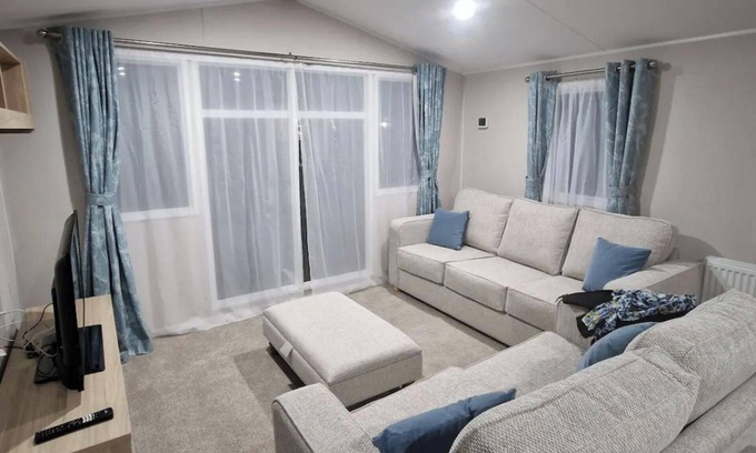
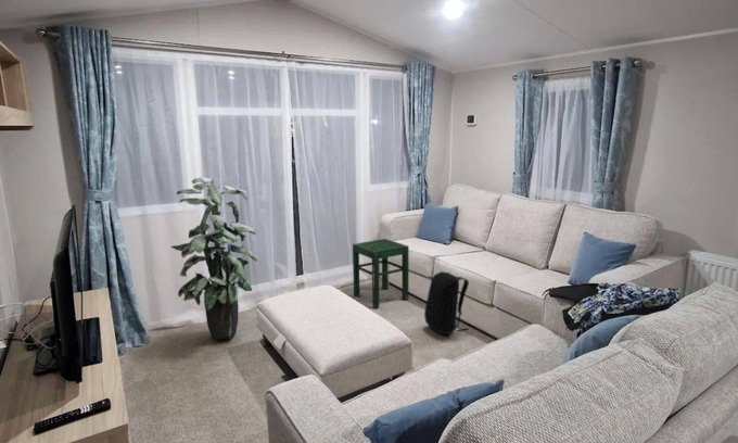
+ stool [352,238,410,309]
+ backpack [423,270,470,336]
+ indoor plant [170,176,258,341]
